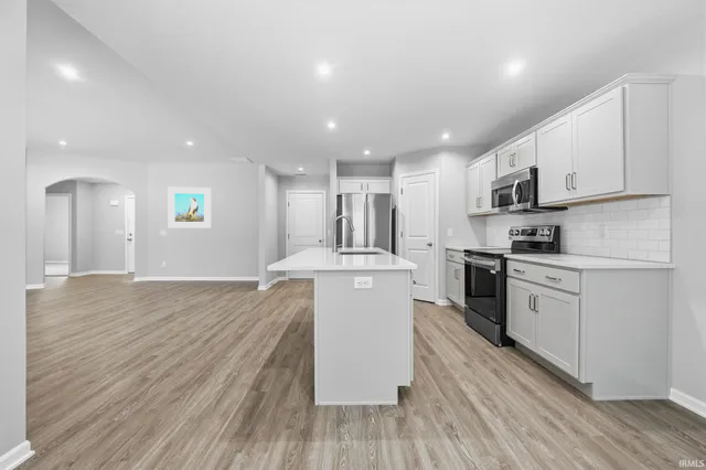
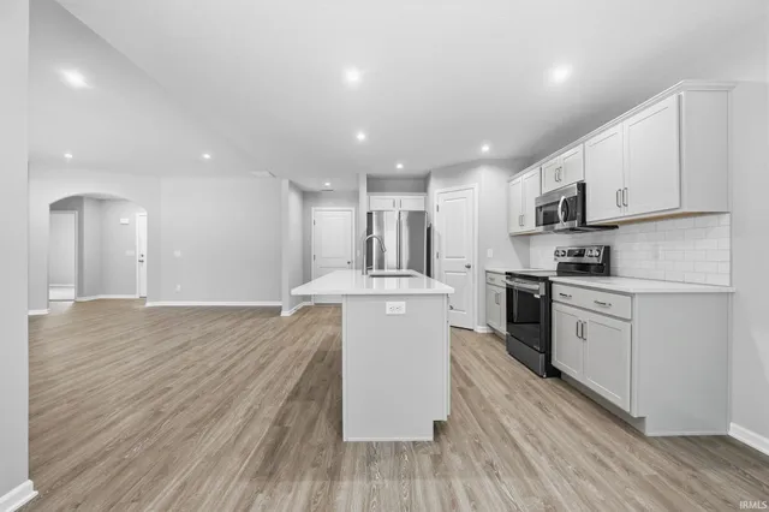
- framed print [168,186,212,229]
